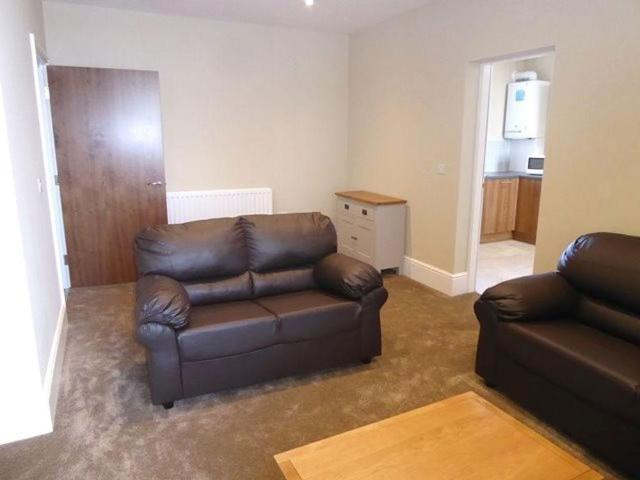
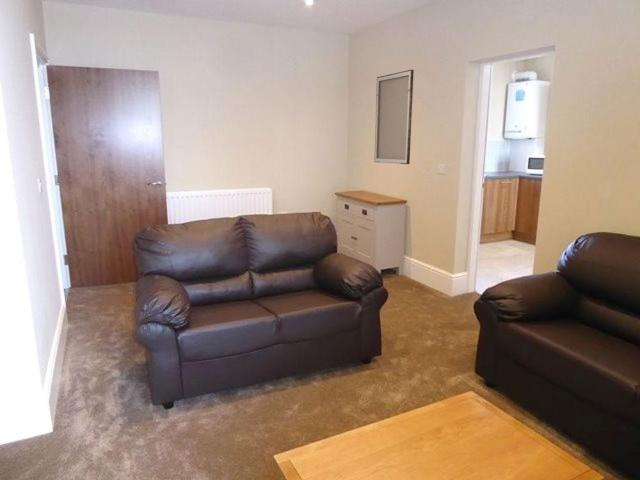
+ wall art [374,69,415,165]
